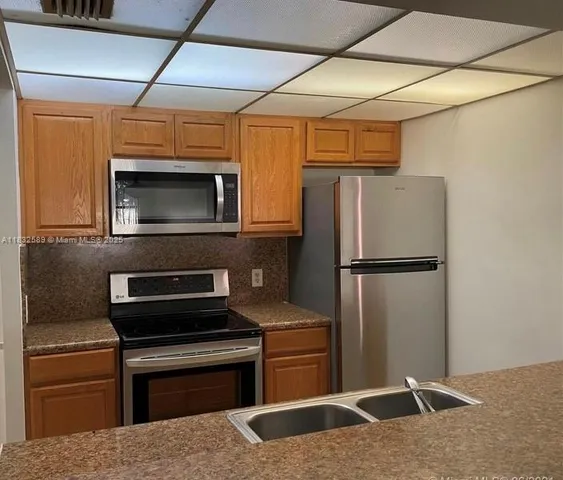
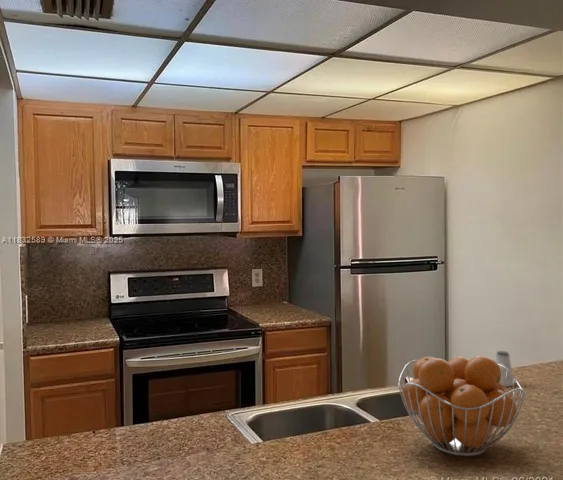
+ fruit basket [397,355,527,457]
+ saltshaker [494,350,514,387]
